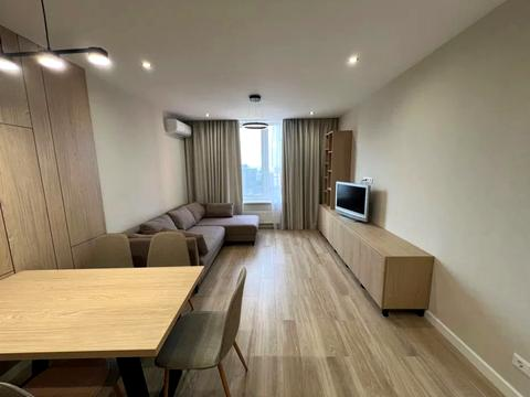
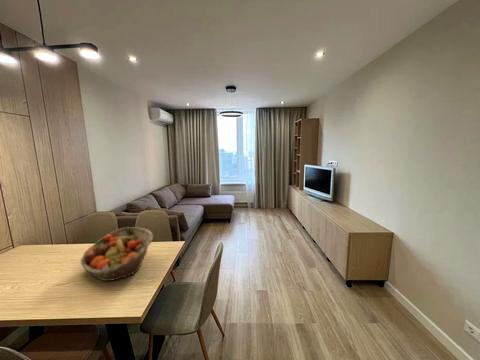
+ fruit basket [80,226,154,282]
